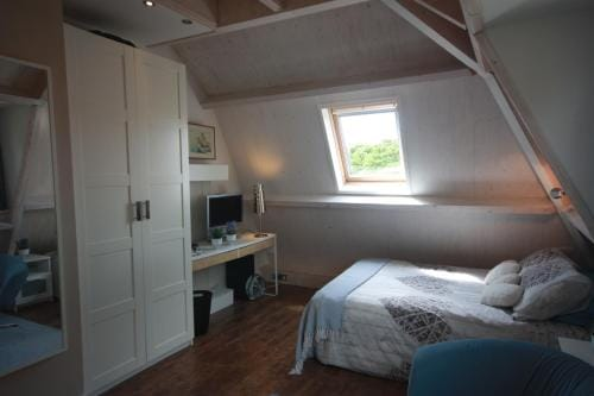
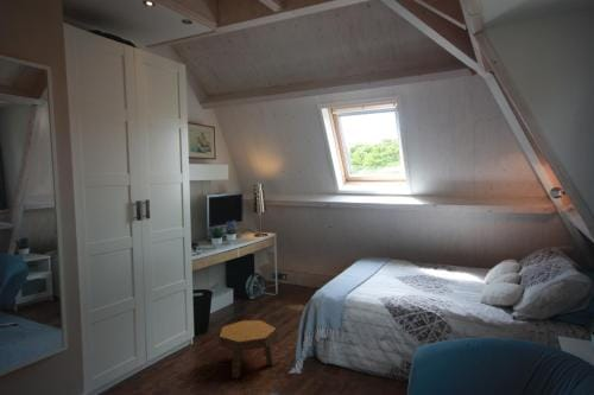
+ footstool [217,319,279,380]
